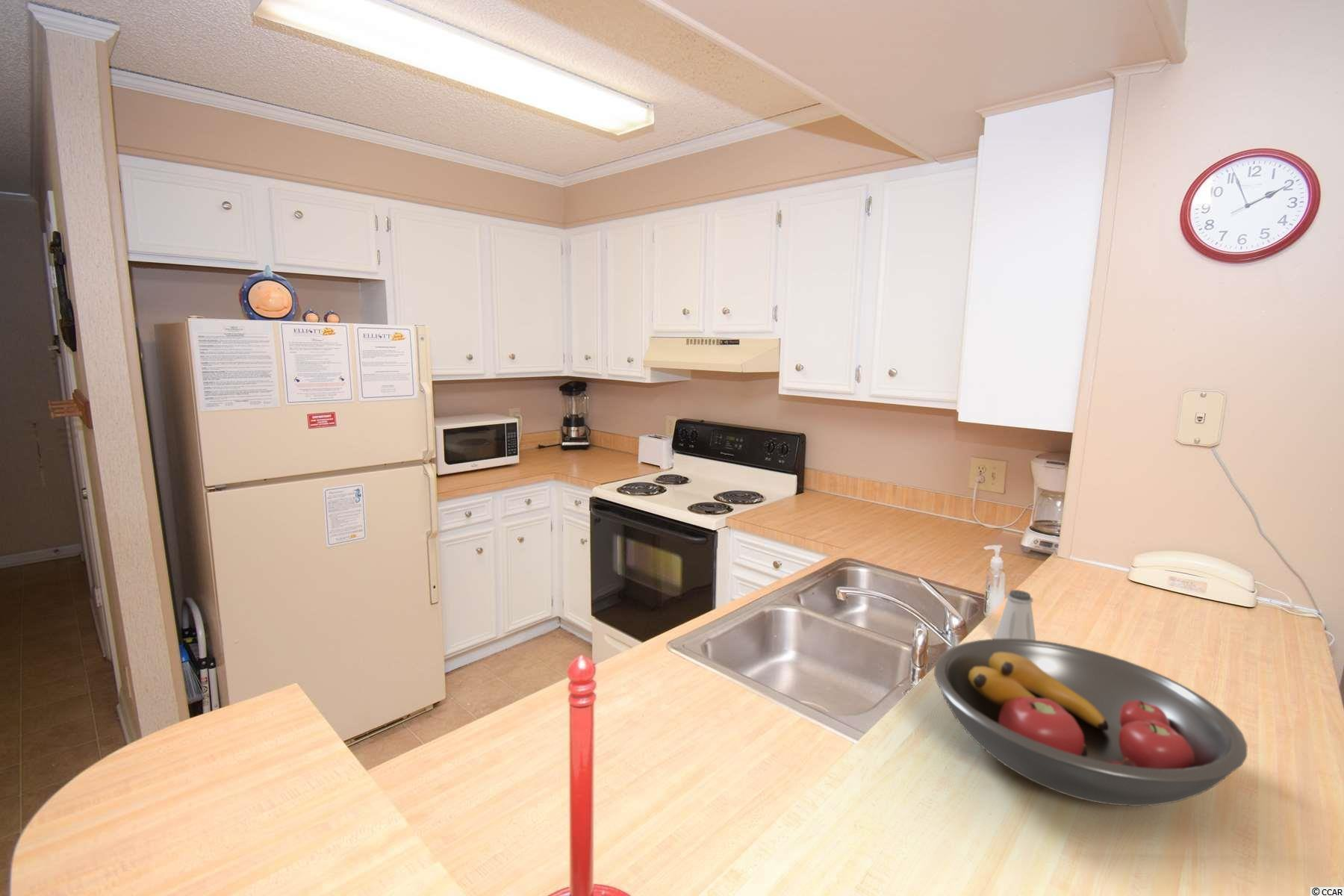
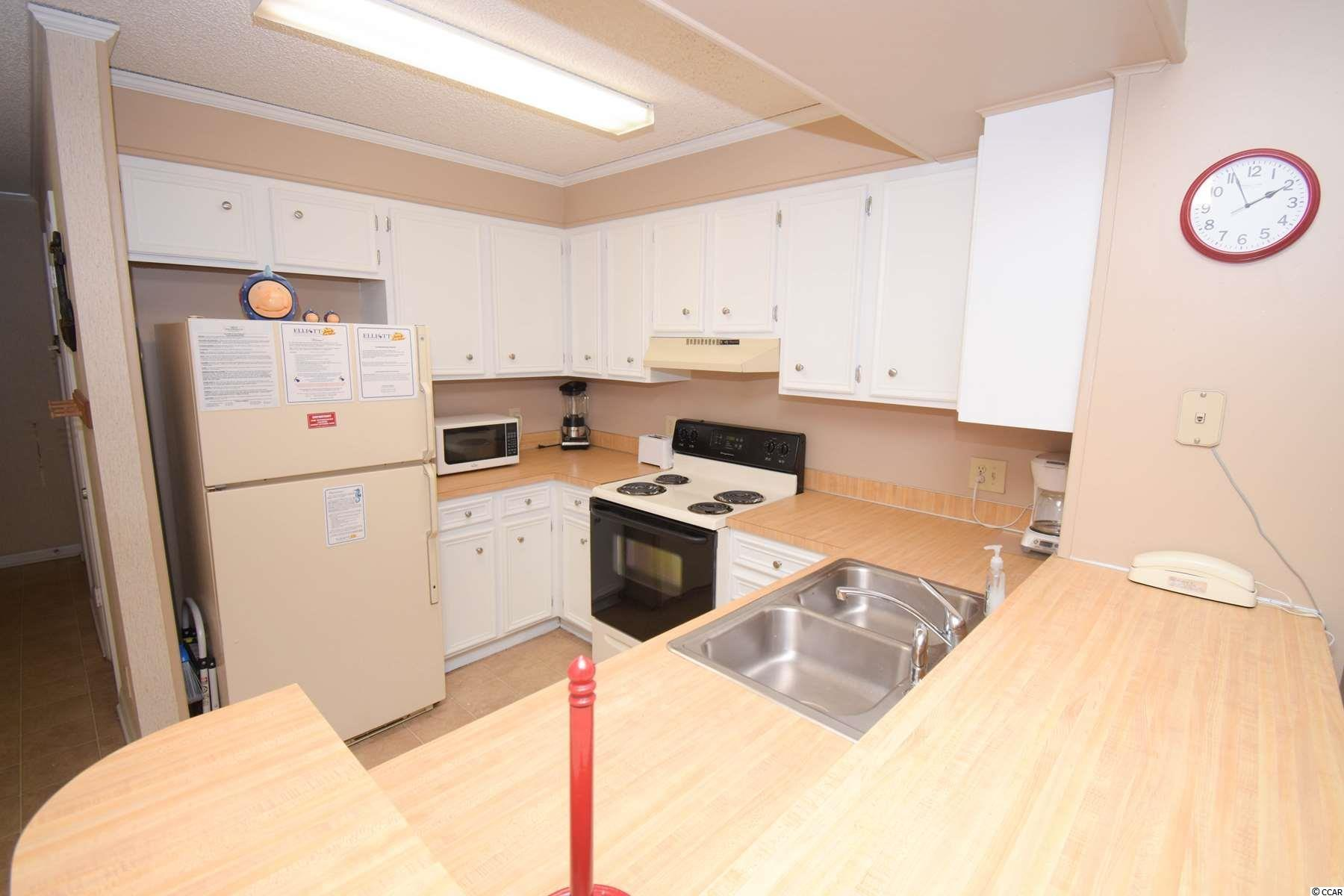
- fruit bowl [933,638,1248,807]
- saltshaker [994,589,1036,640]
